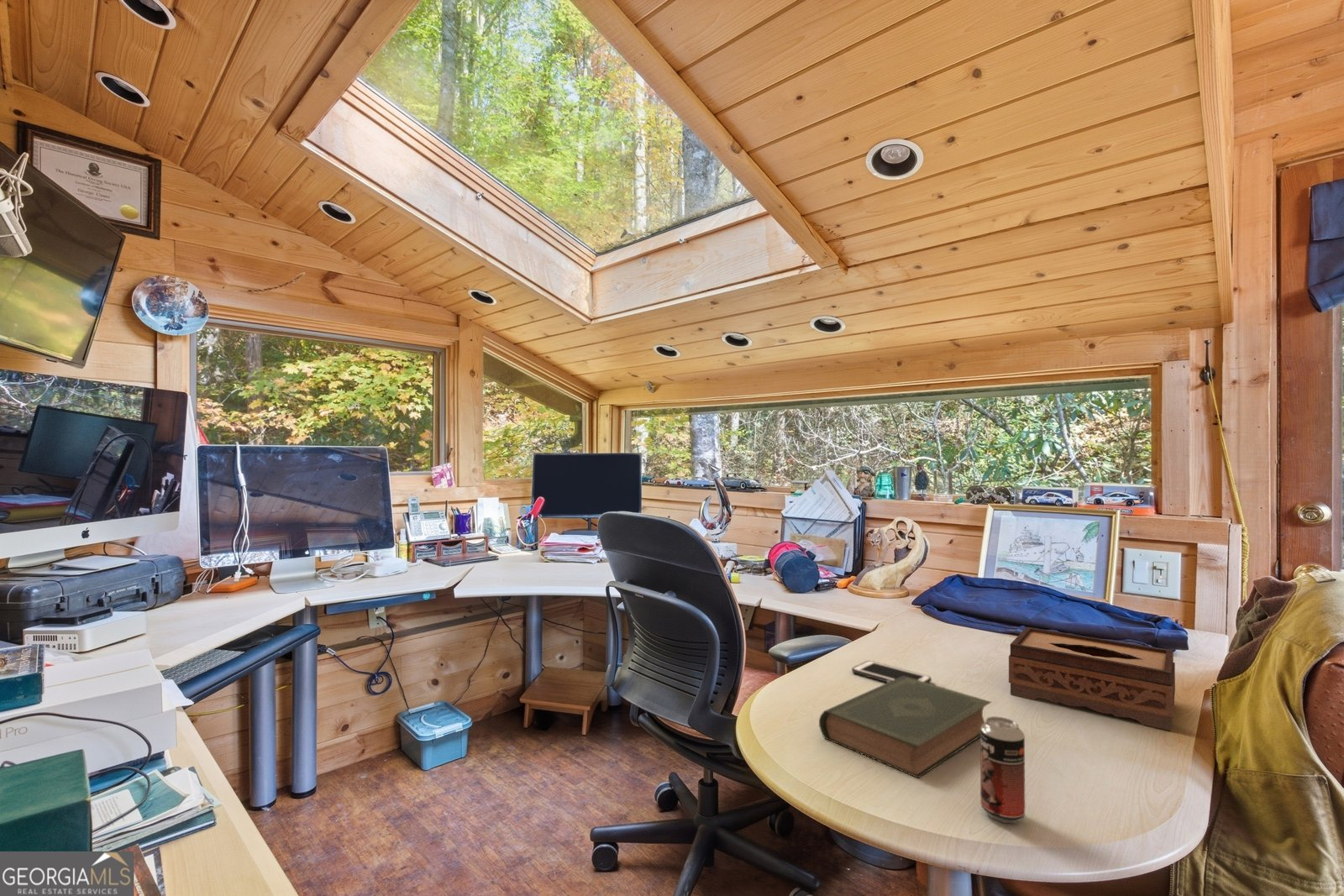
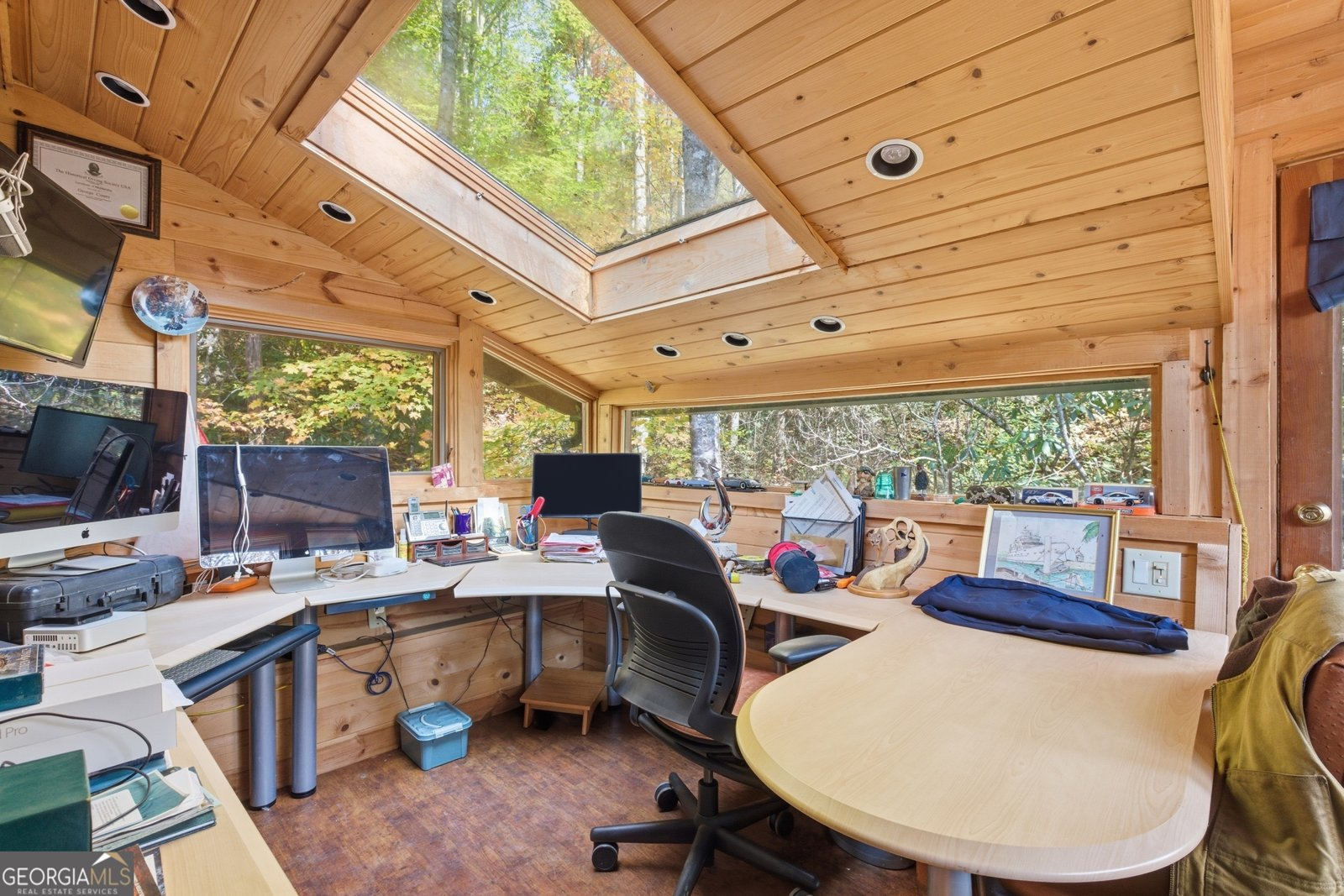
- book [818,676,992,779]
- tissue box [1008,626,1176,731]
- cell phone [851,660,932,684]
- beverage can [979,715,1026,824]
